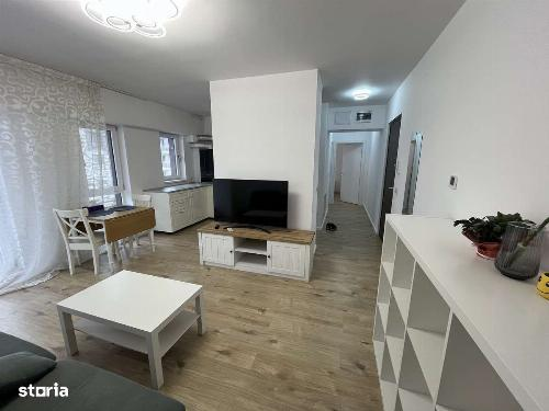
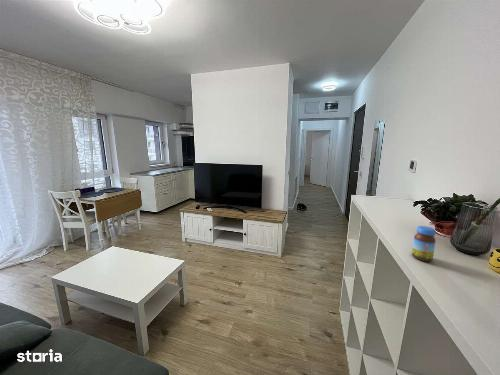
+ jar [411,225,437,262]
